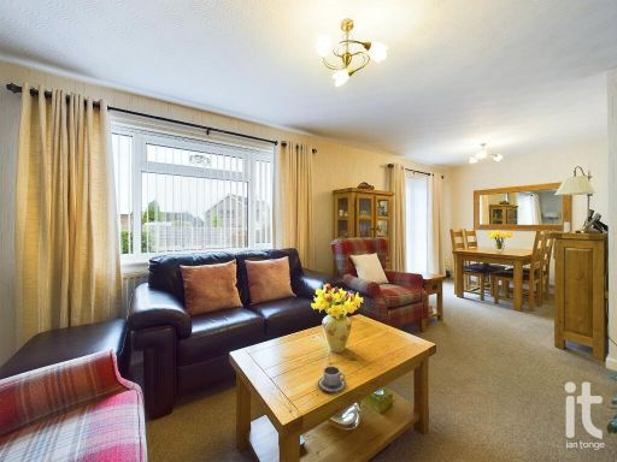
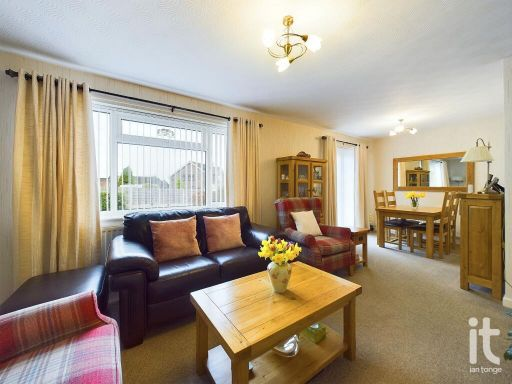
- cup [317,365,347,393]
